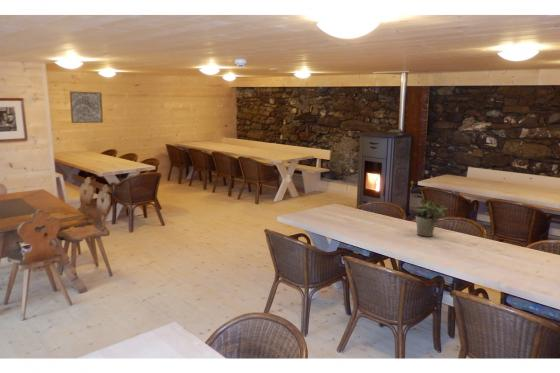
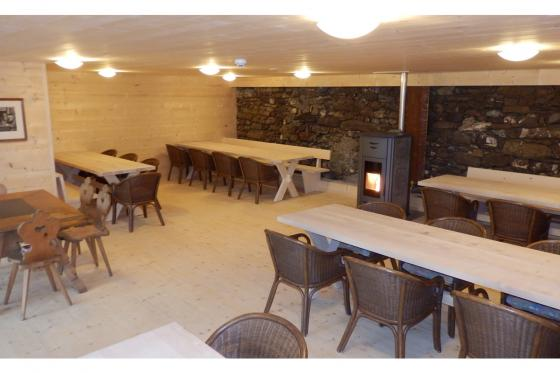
- potted plant [413,197,450,238]
- wall art [69,90,104,124]
